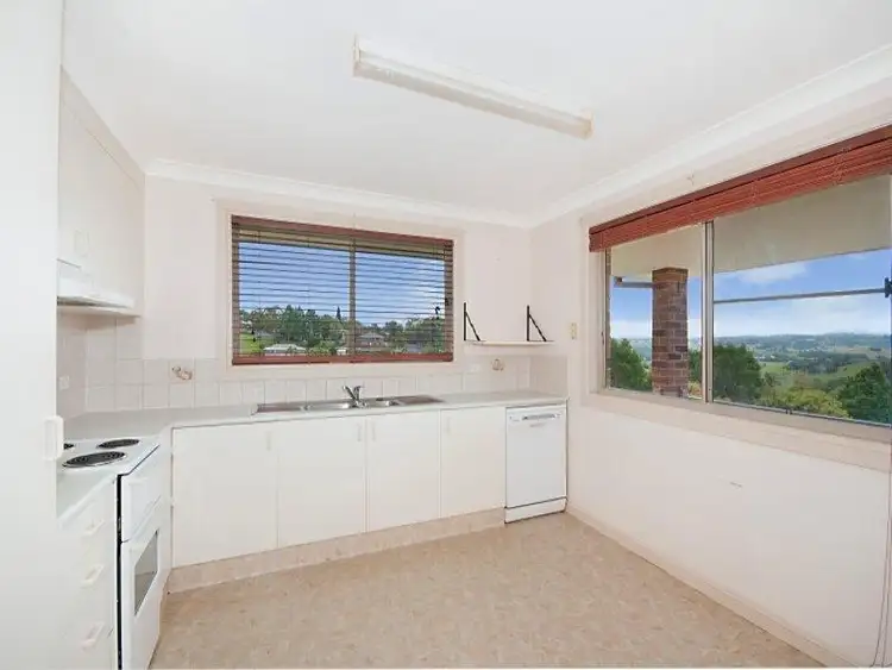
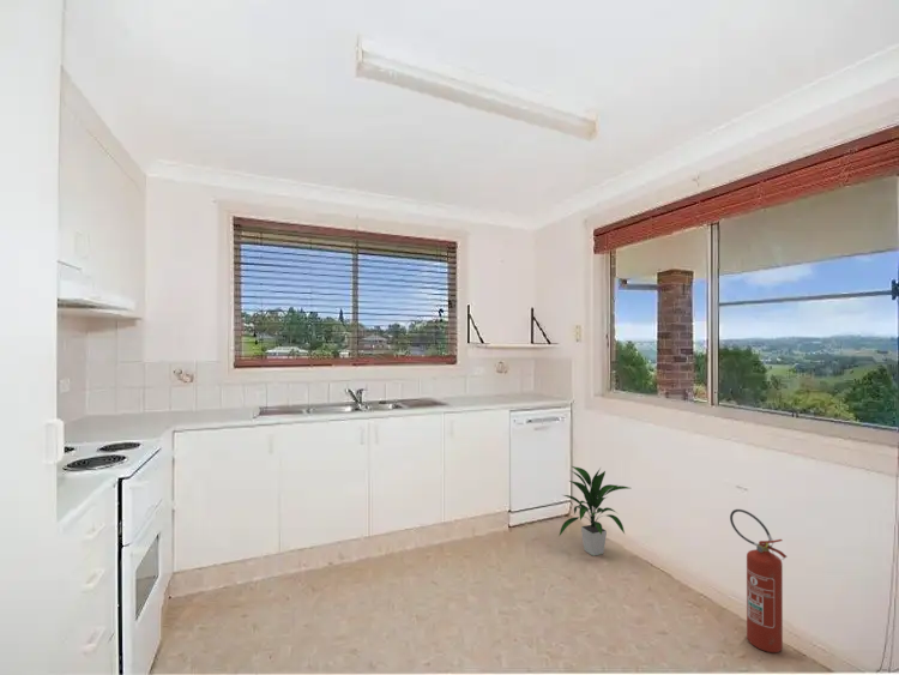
+ fire extinguisher [729,508,788,653]
+ indoor plant [557,465,630,556]
